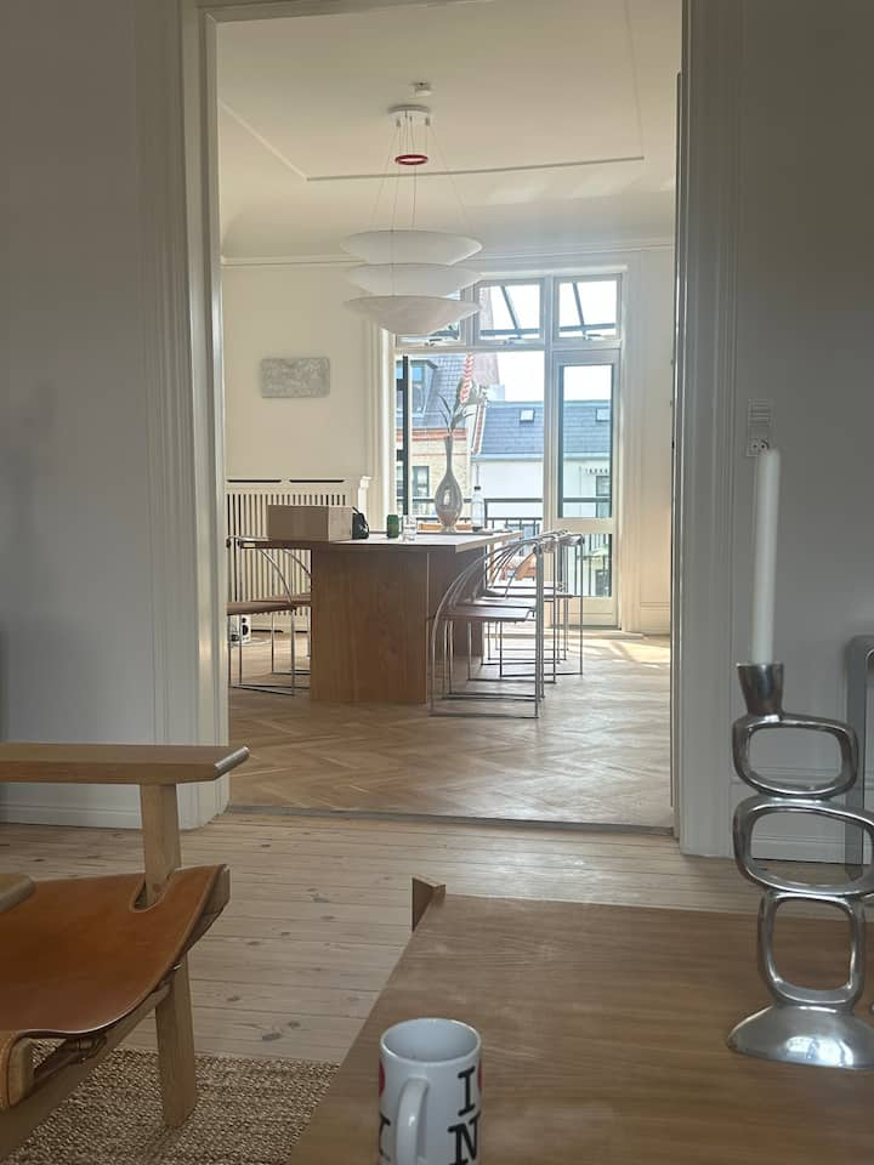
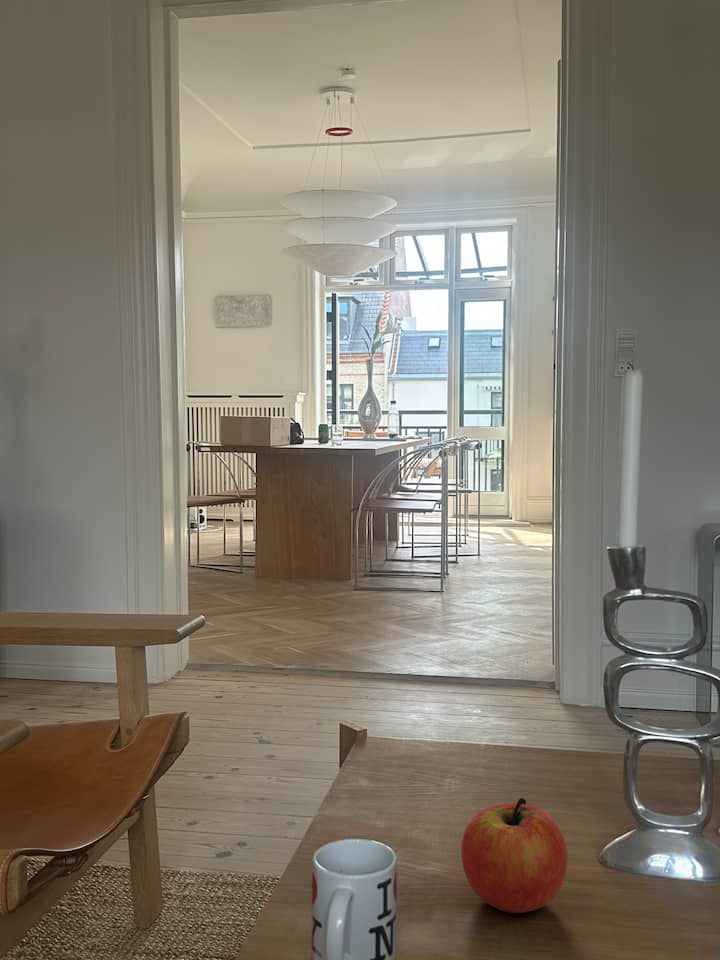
+ apple [460,797,568,914]
